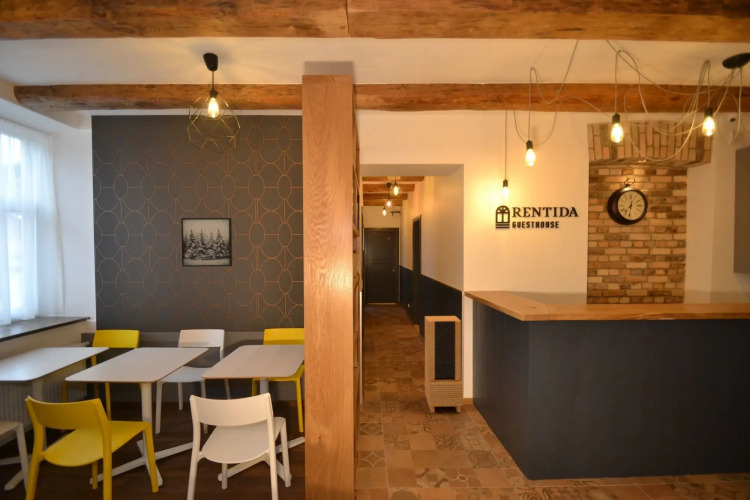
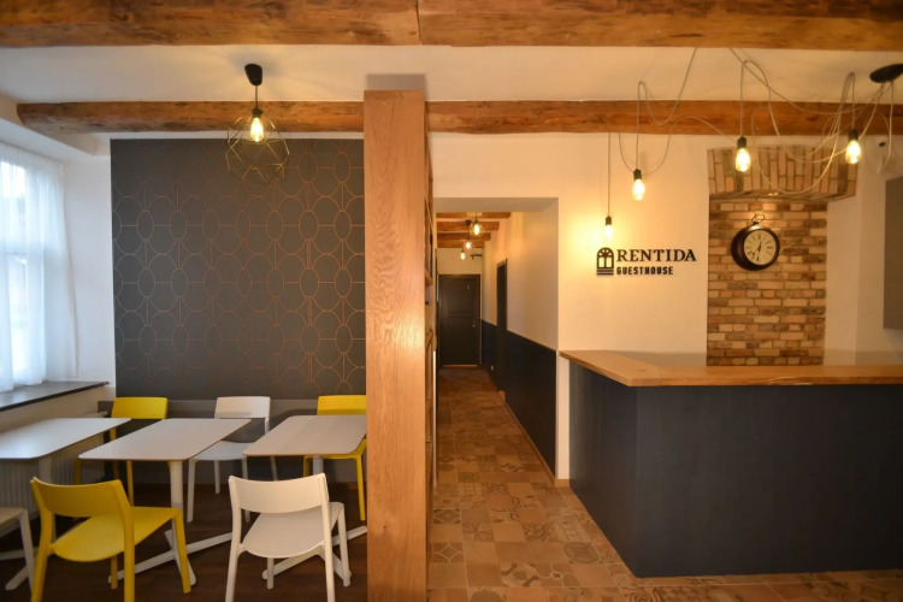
- wall art [180,217,233,268]
- storage cabinet [424,315,464,413]
